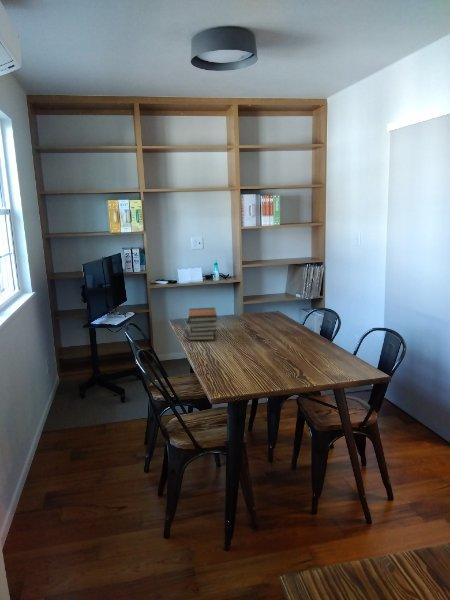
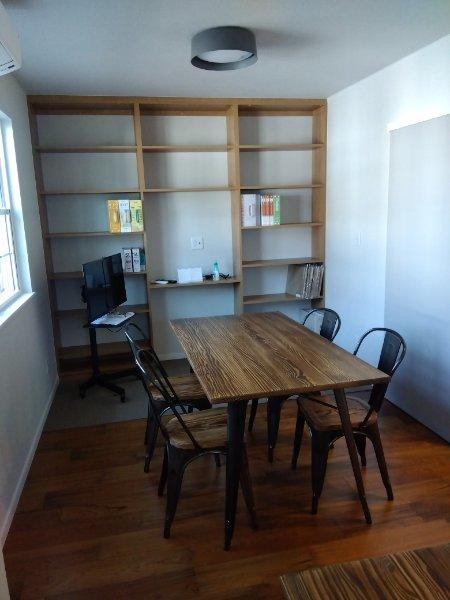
- book stack [185,307,219,341]
